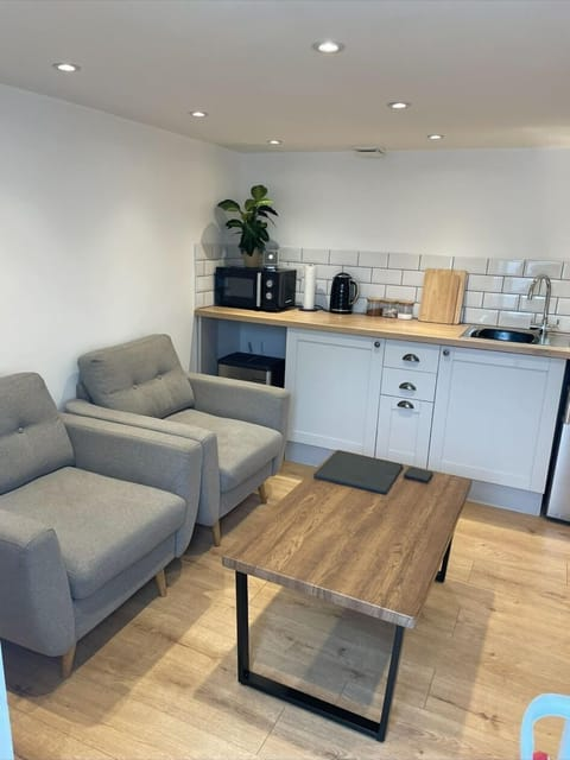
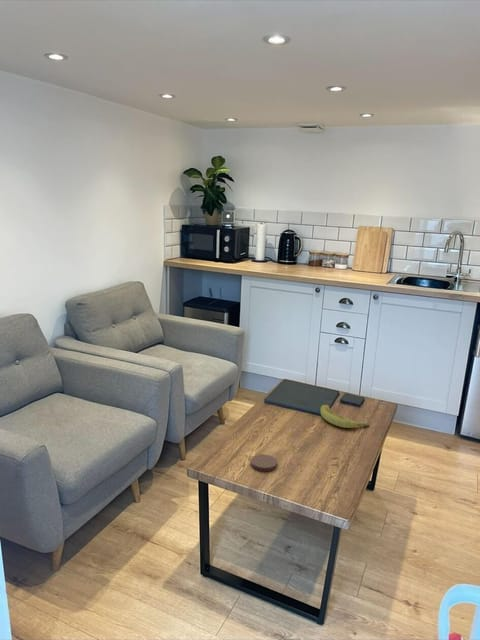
+ banana [319,404,370,429]
+ coaster [250,453,278,472]
